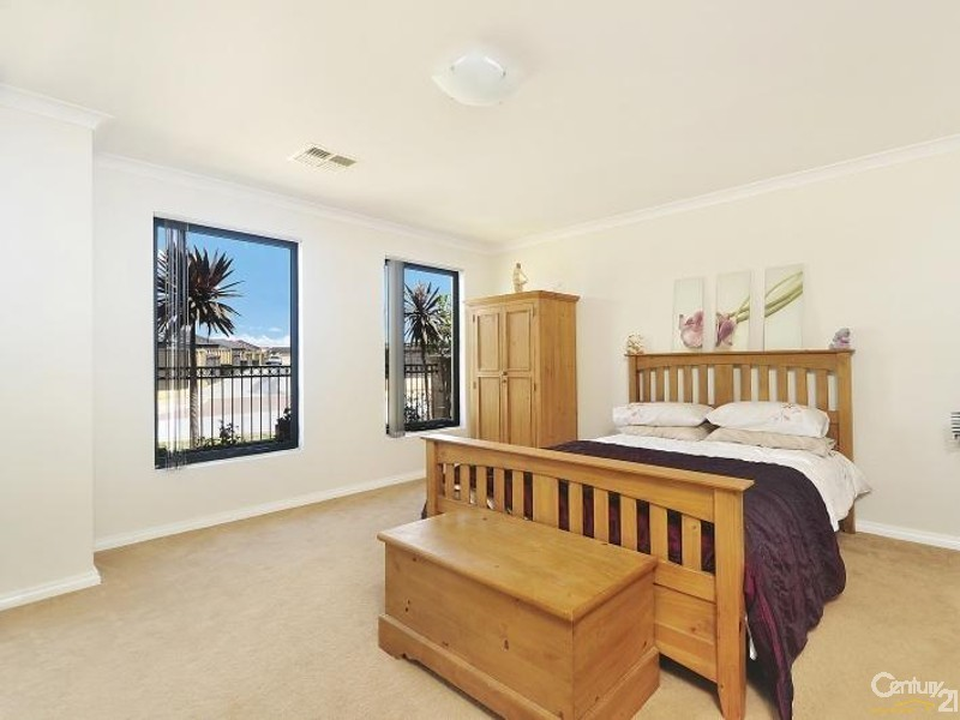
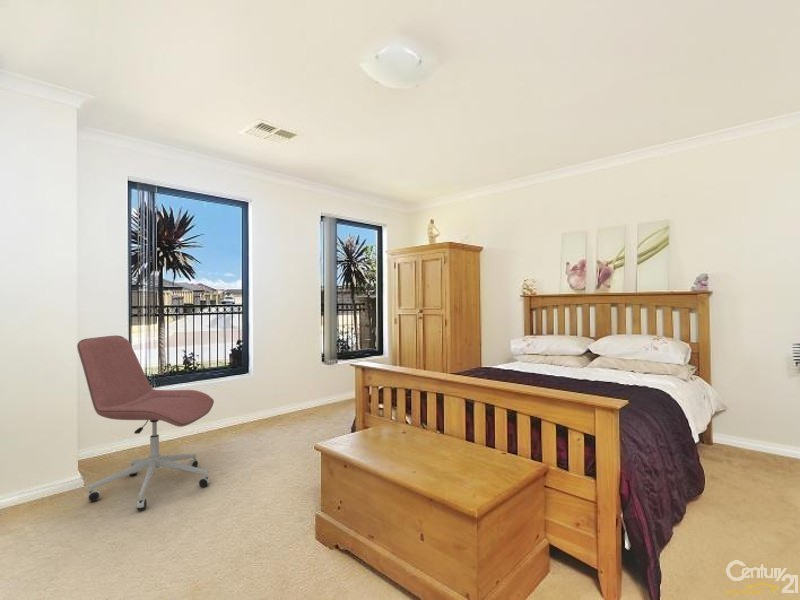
+ office chair [76,335,215,511]
